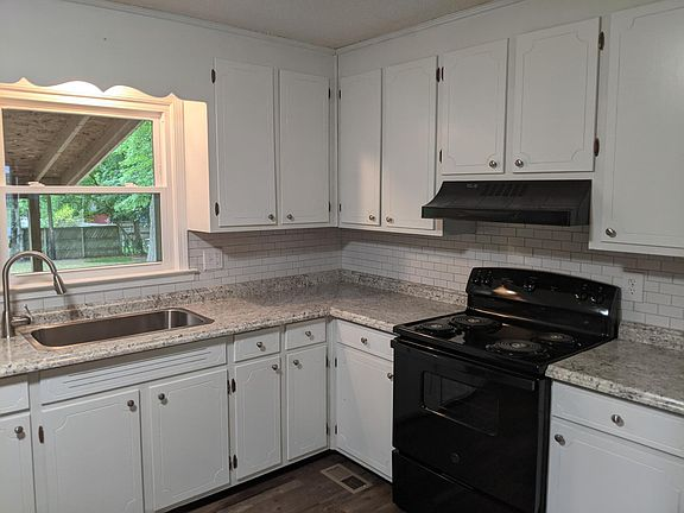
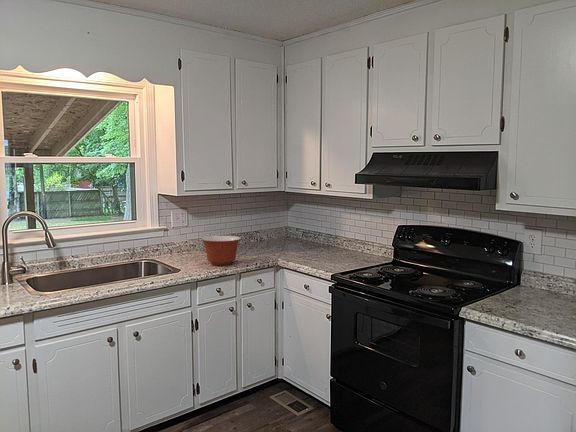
+ mixing bowl [200,235,242,266]
